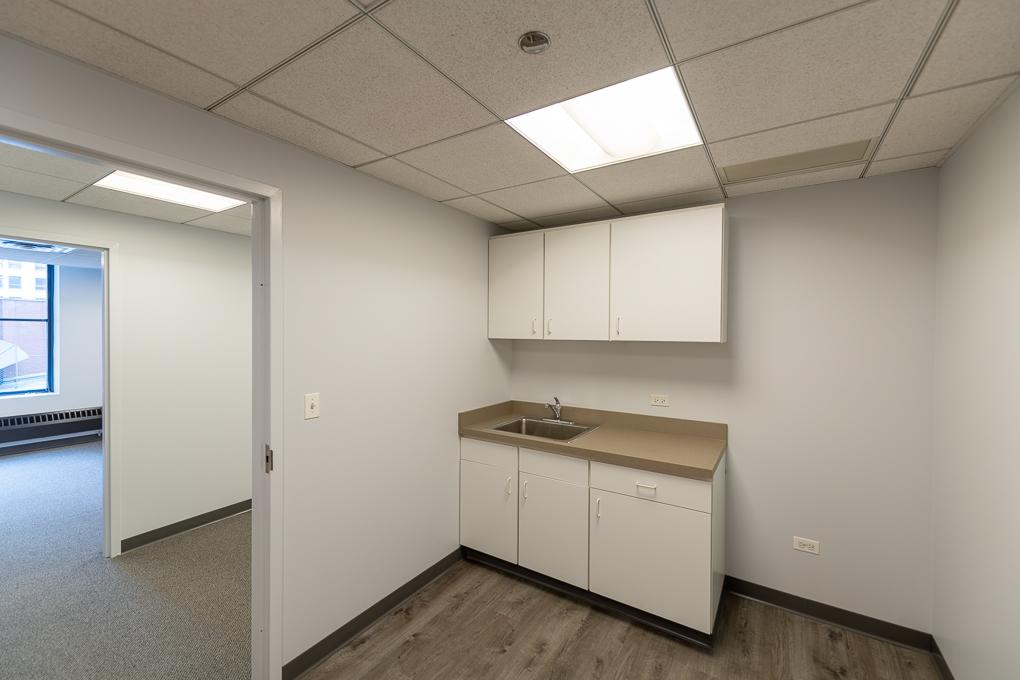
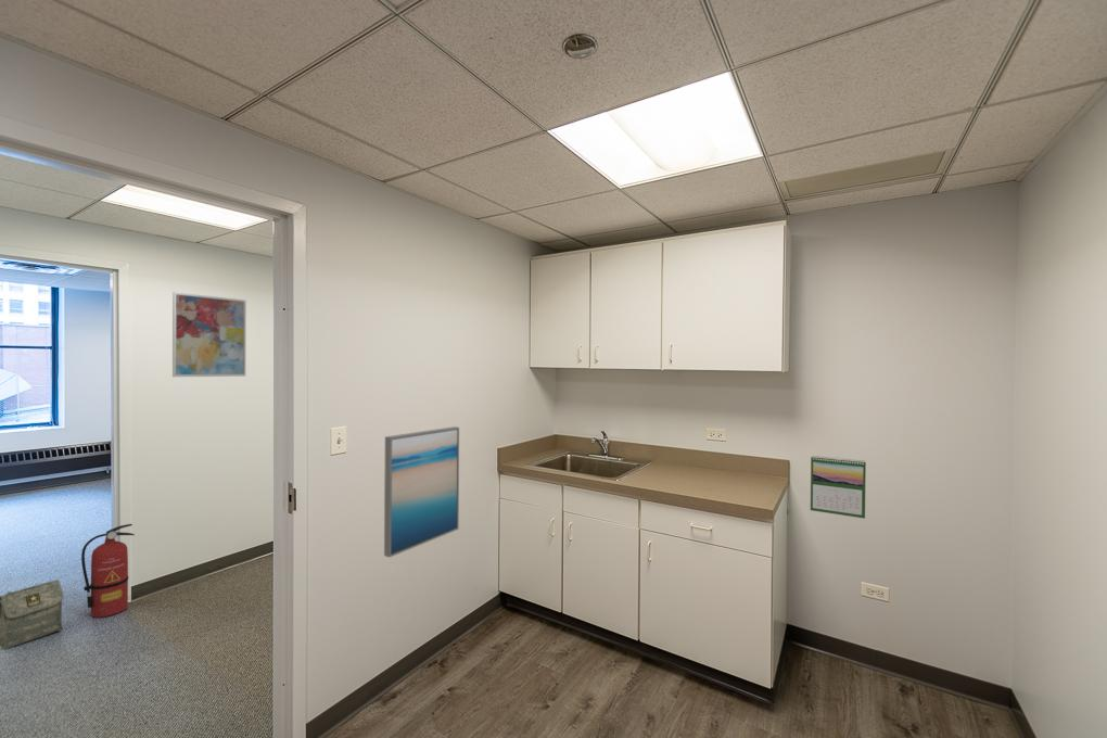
+ fire extinguisher [80,523,136,619]
+ wall art [383,425,460,559]
+ wall art [171,291,247,378]
+ bag [0,578,64,651]
+ calendar [810,455,867,520]
